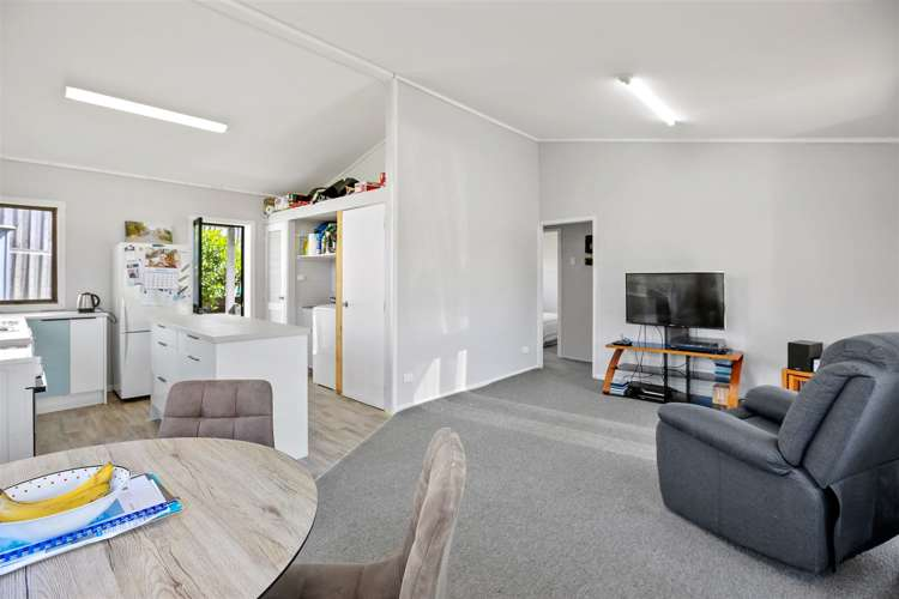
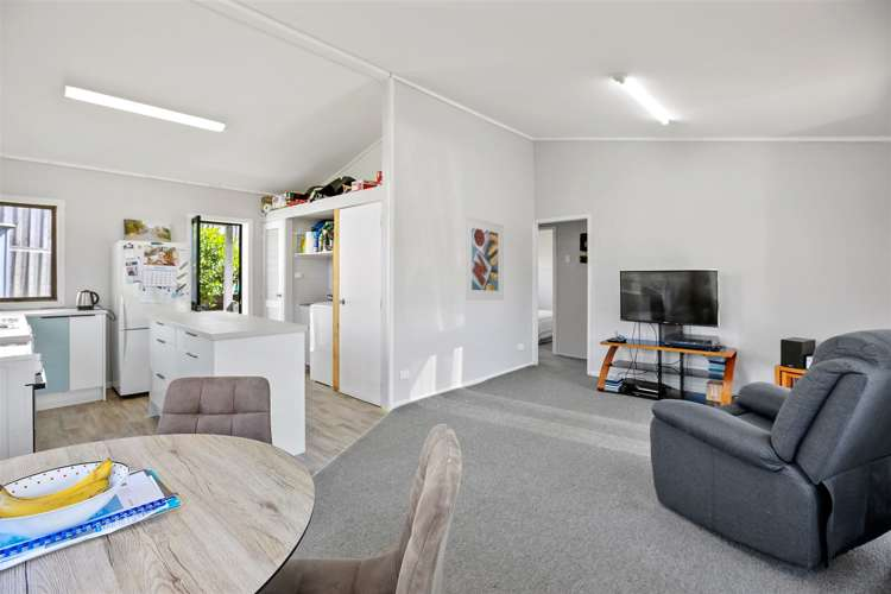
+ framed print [463,215,505,302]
